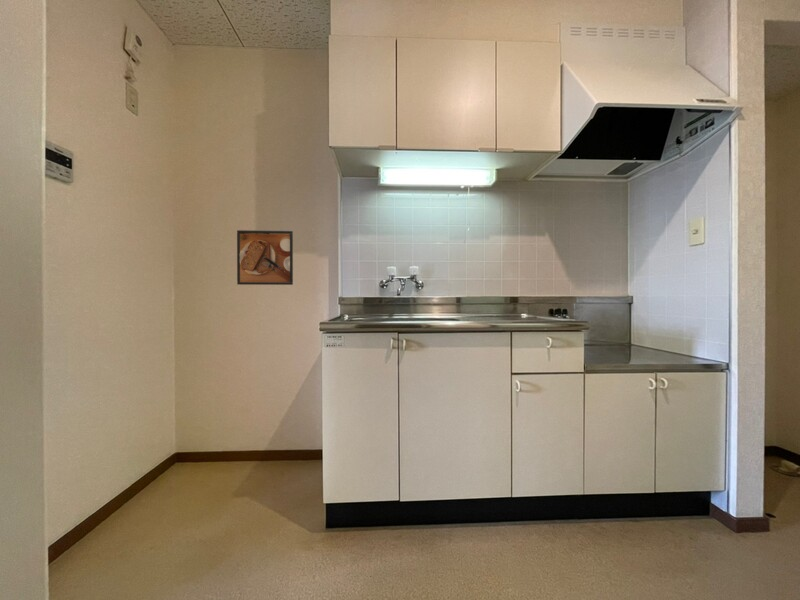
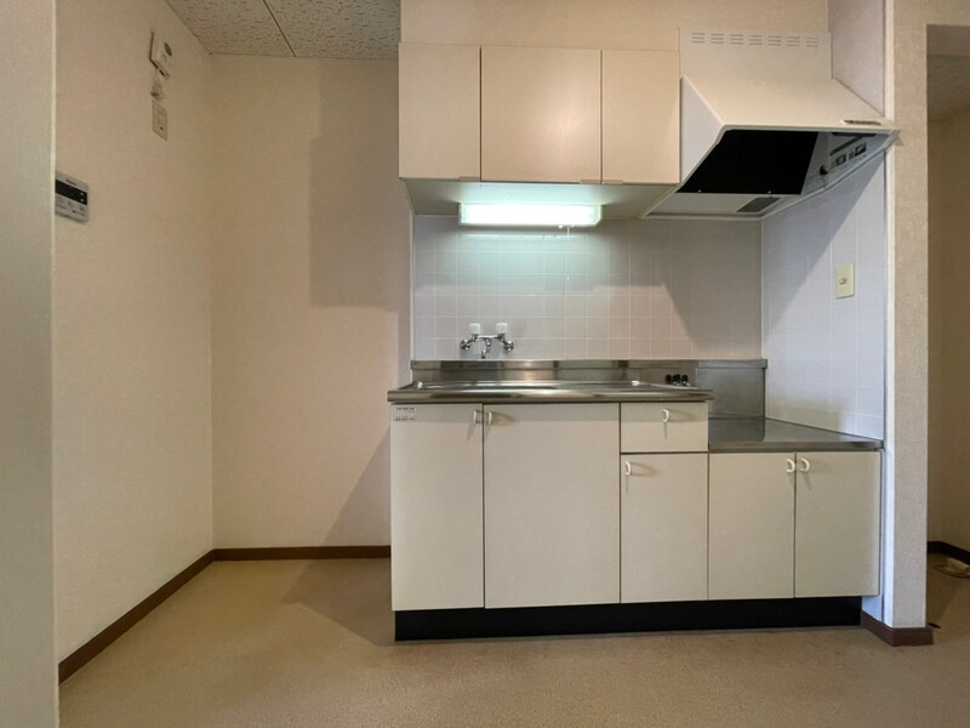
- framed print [236,229,294,286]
